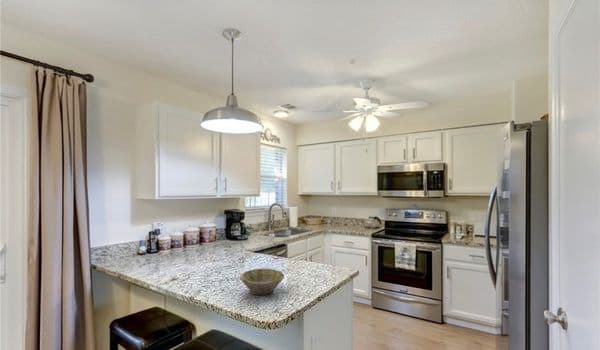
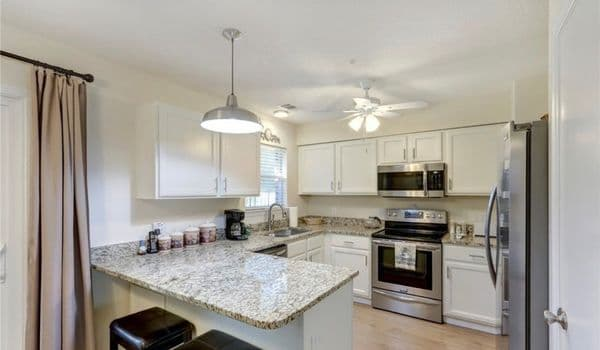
- bowl [239,267,285,296]
